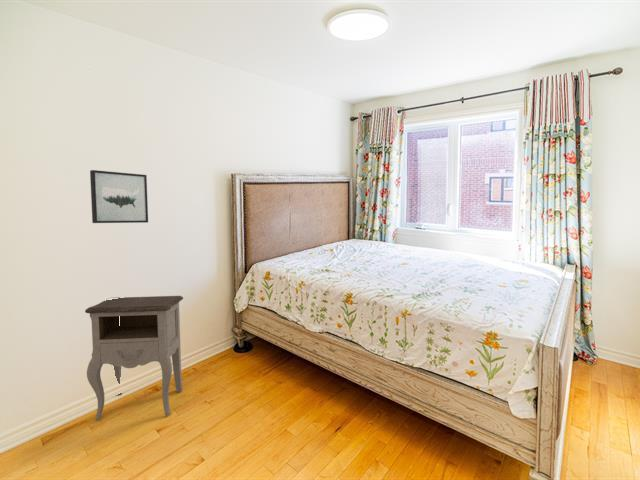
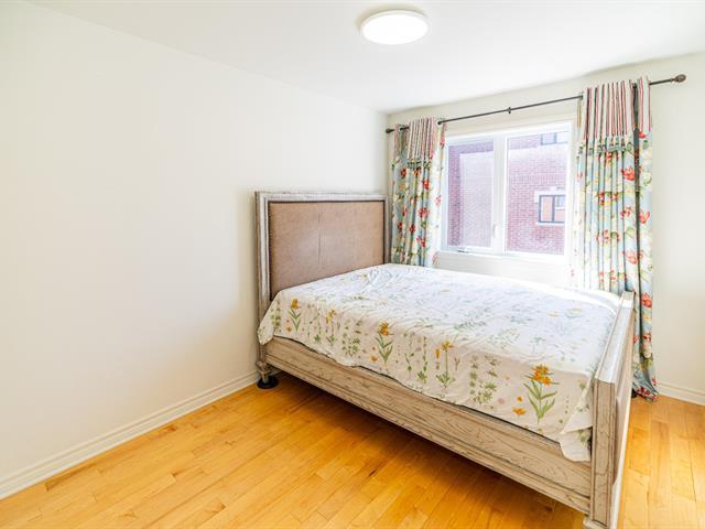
- wall art [89,169,149,224]
- nightstand [84,295,184,421]
